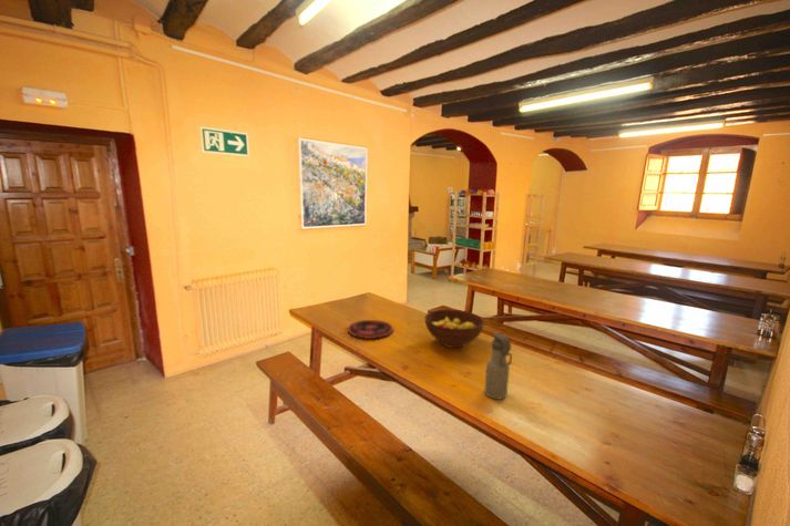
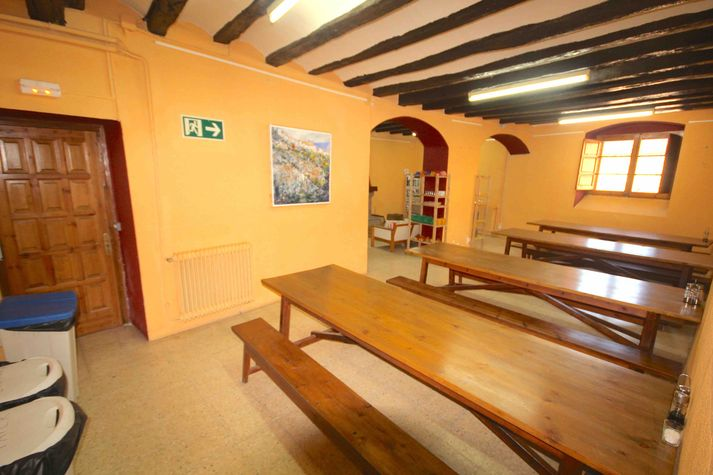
- plate [347,319,394,340]
- fruit bowl [423,308,485,349]
- water bottle [483,332,513,401]
